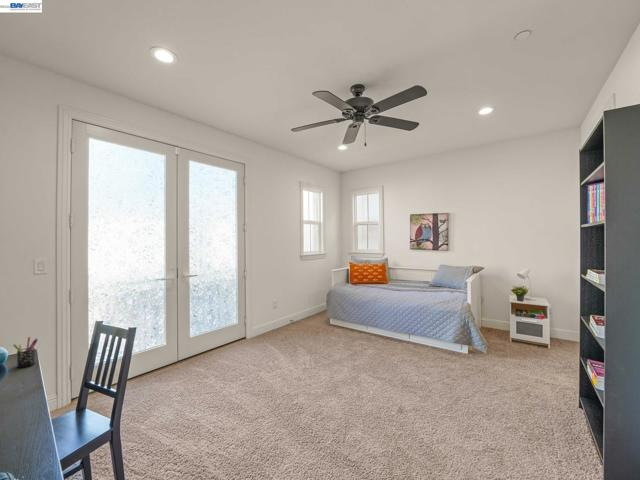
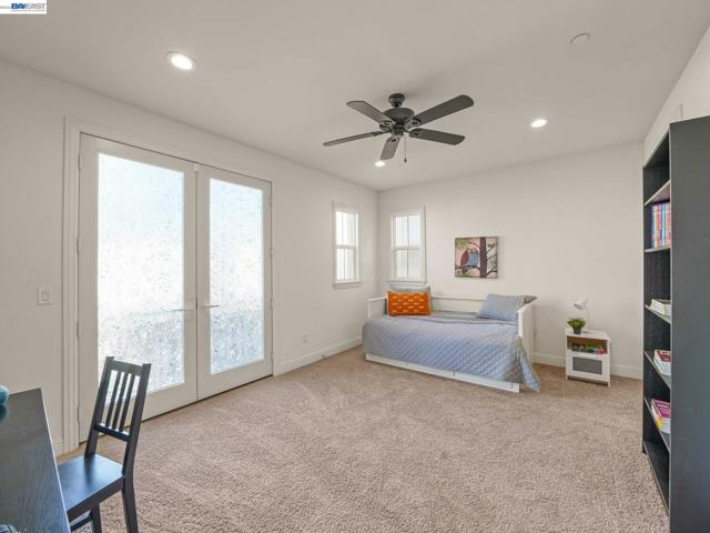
- pen holder [12,336,39,369]
